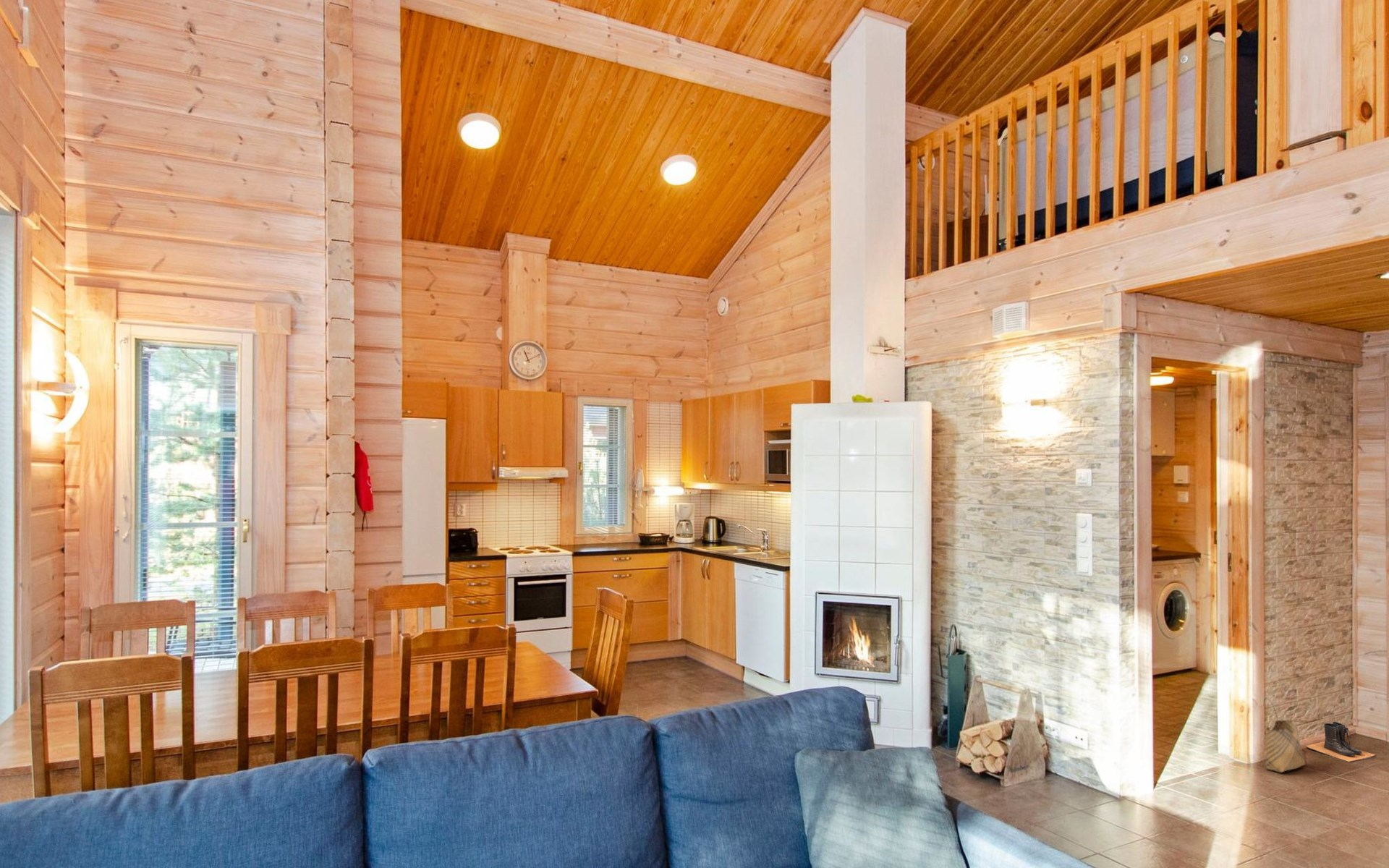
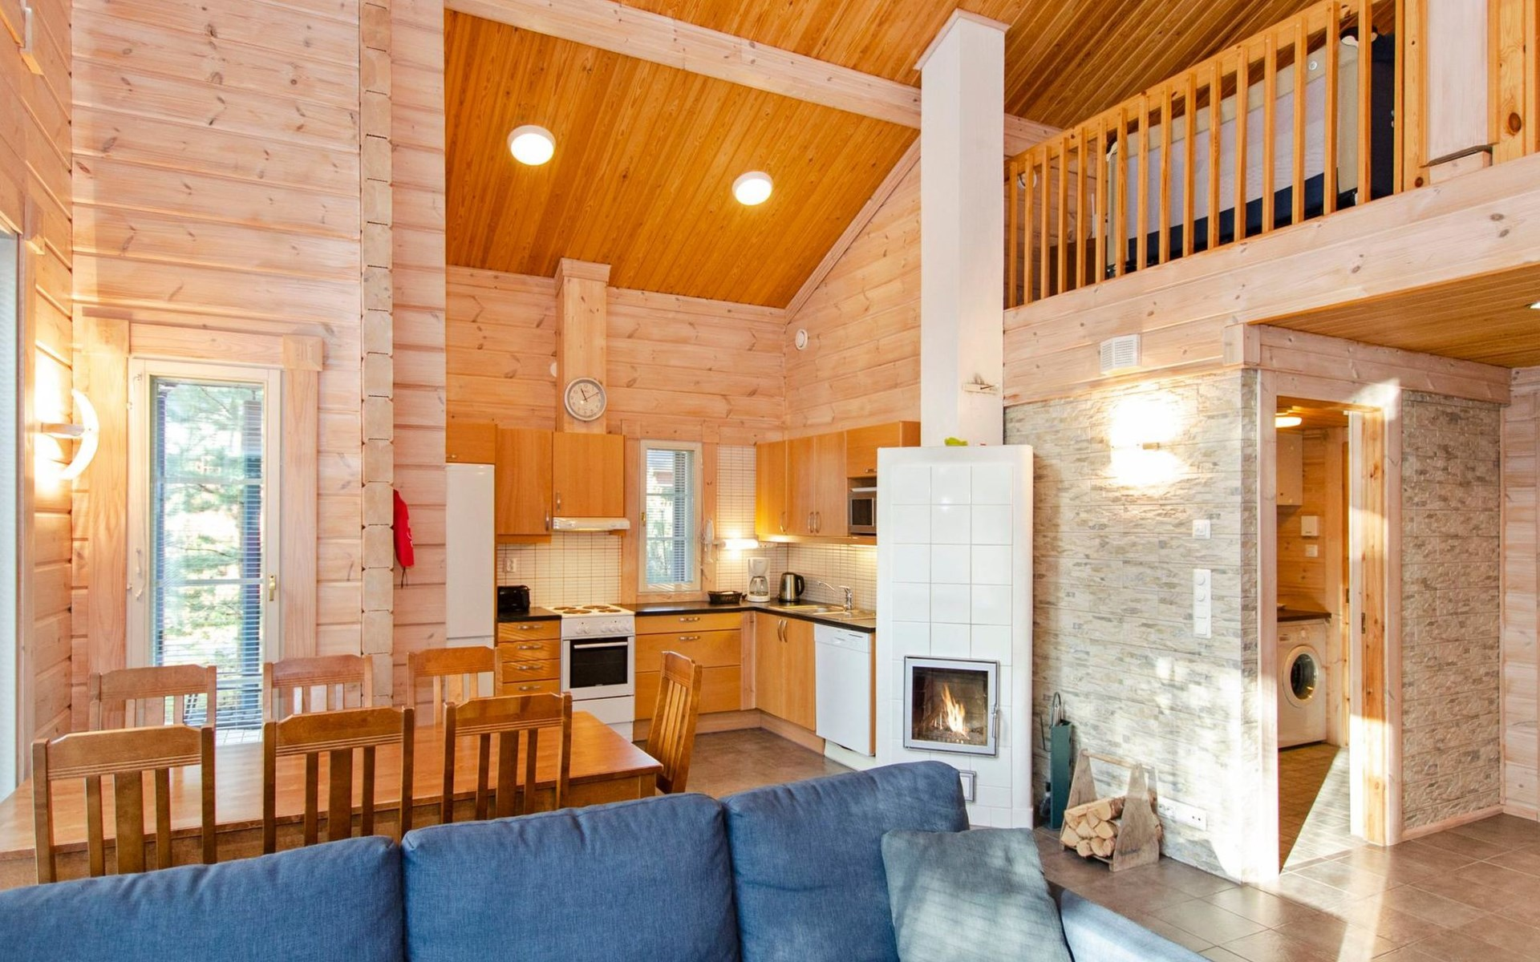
- woven basket [1263,697,1306,773]
- boots [1304,721,1377,763]
